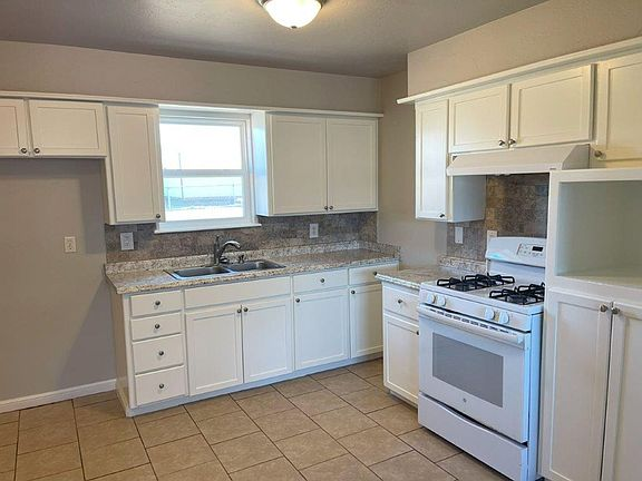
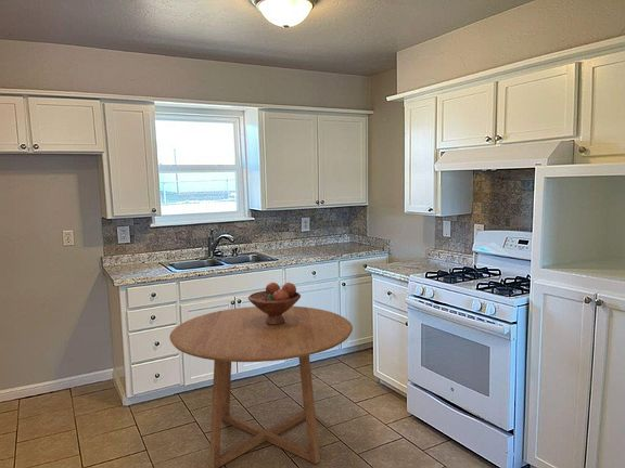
+ fruit bowl [247,282,302,325]
+ dining table [169,306,354,468]
